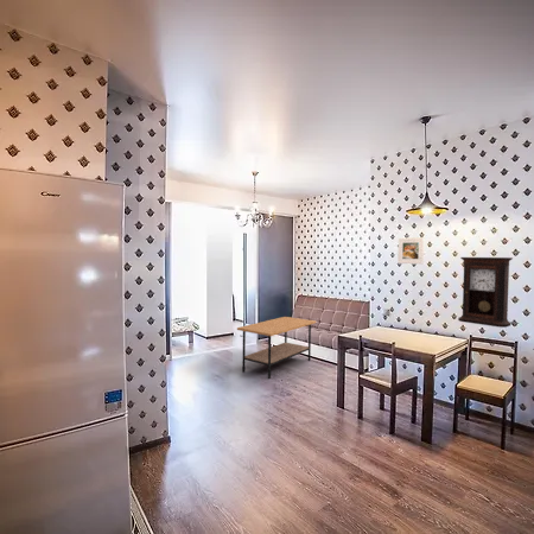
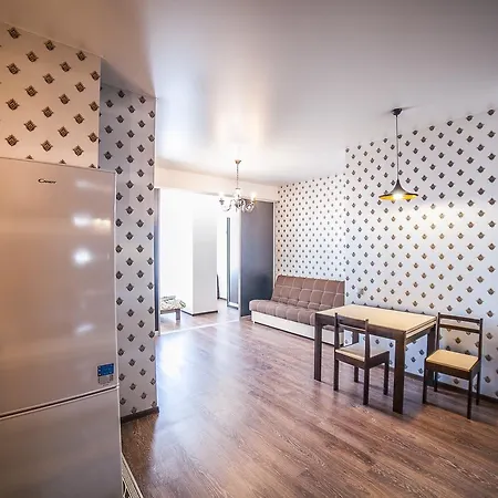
- coffee table [236,316,317,380]
- pendulum clock [457,256,514,329]
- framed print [396,236,426,265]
